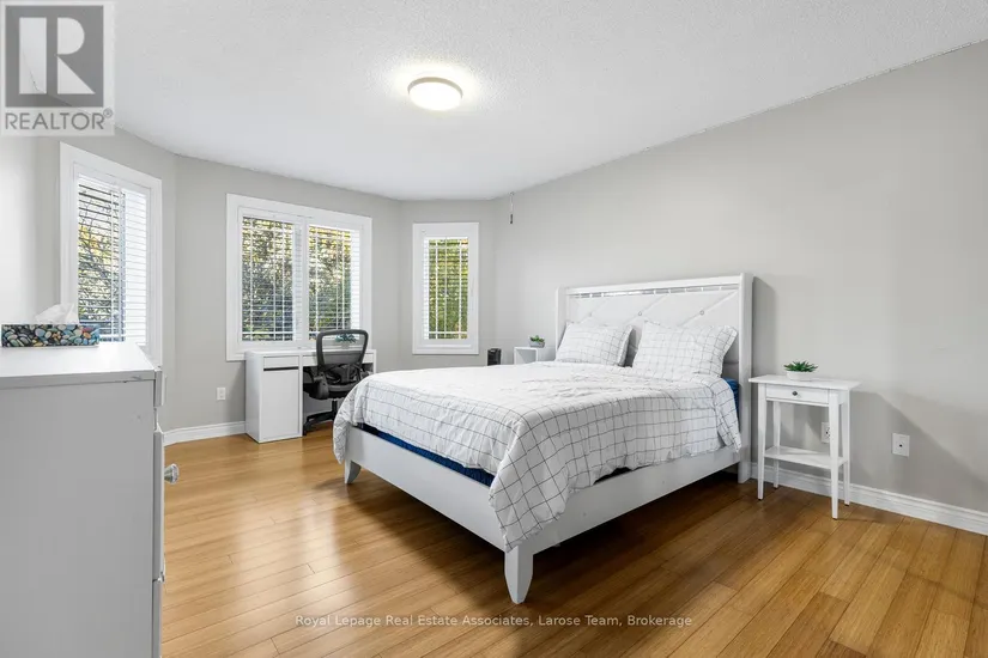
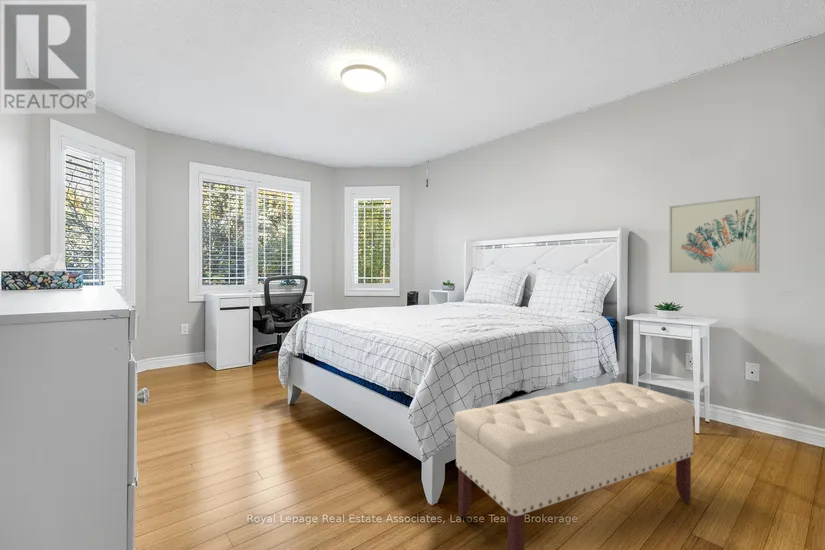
+ bench [454,381,696,550]
+ wall art [668,195,761,274]
